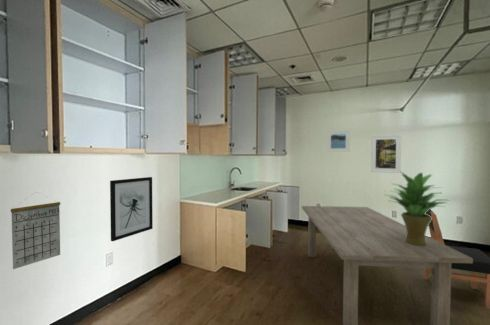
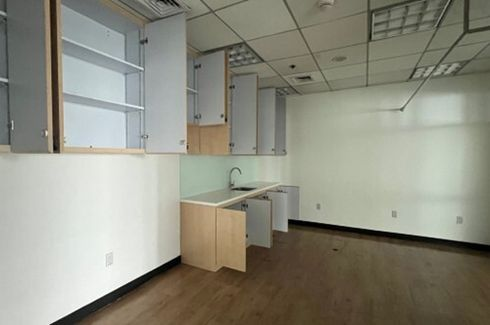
- dining table [301,205,473,325]
- wall art [109,176,154,242]
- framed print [326,129,351,153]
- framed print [370,134,402,174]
- calendar [10,191,61,270]
- dining chair [423,209,490,309]
- potted plant [385,171,449,246]
